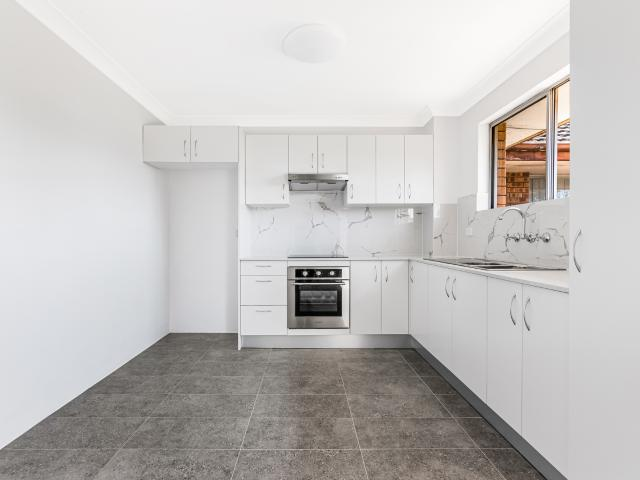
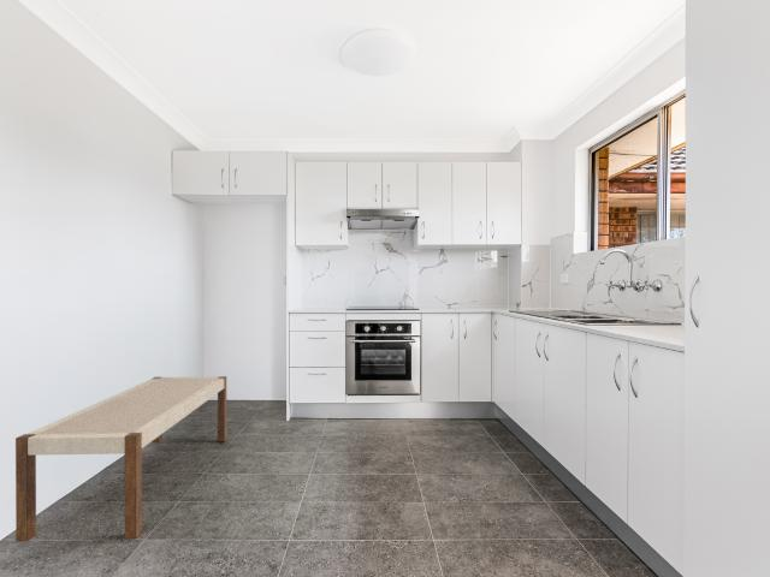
+ bench [14,375,227,543]
